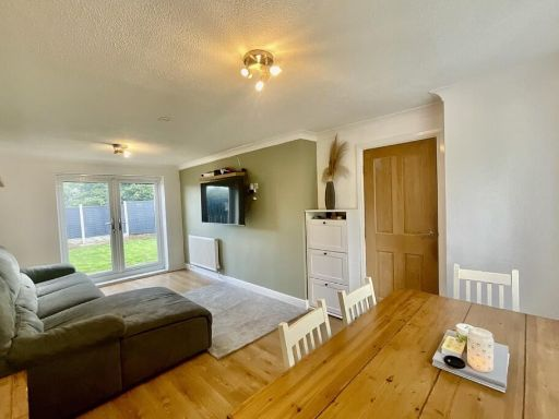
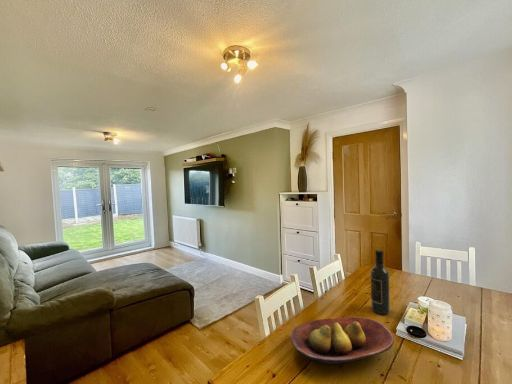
+ fruit bowl [289,316,395,365]
+ wine bottle [370,249,391,315]
